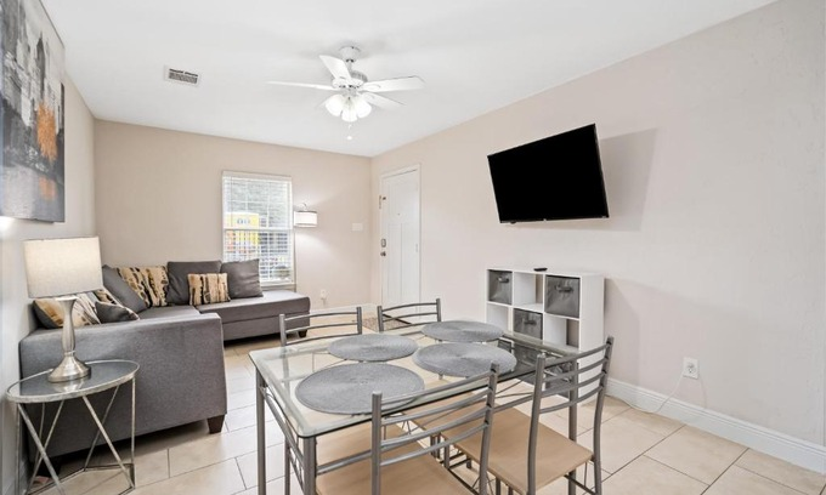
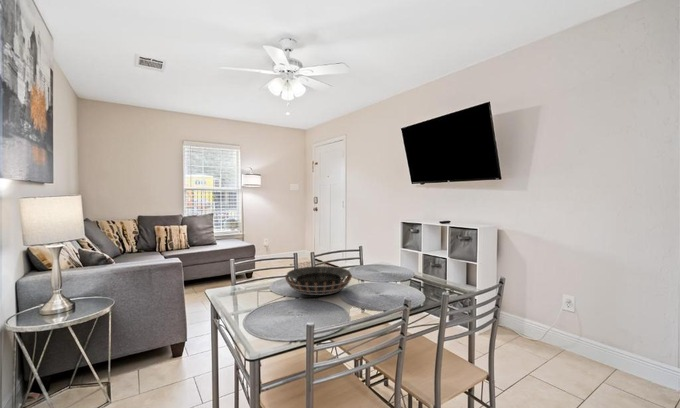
+ decorative bowl [284,265,353,296]
